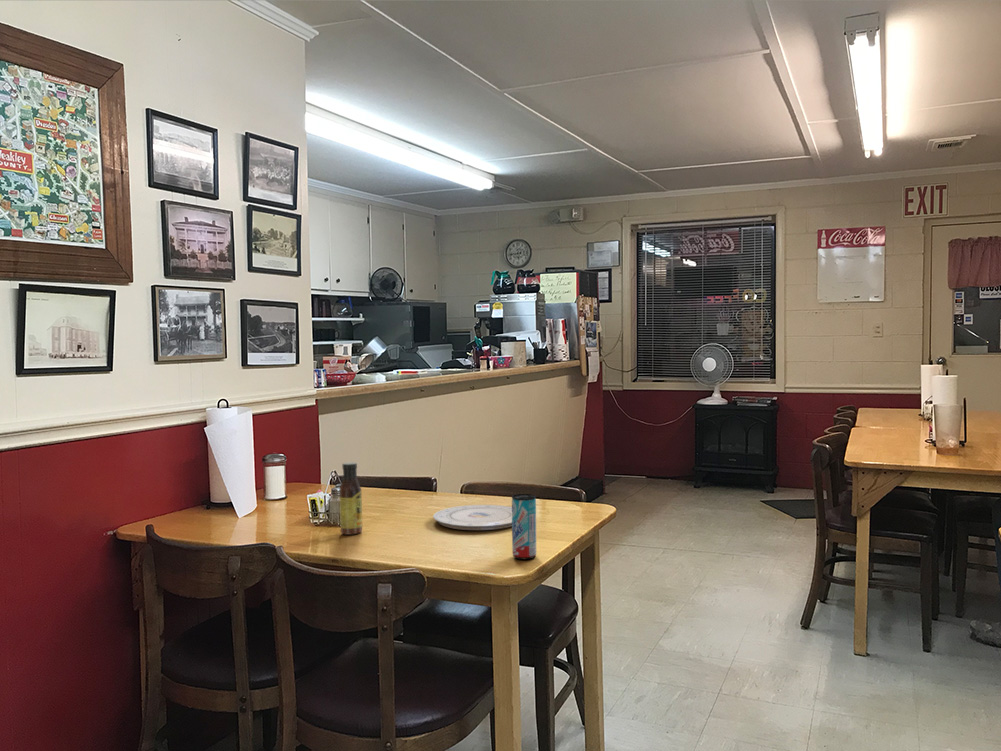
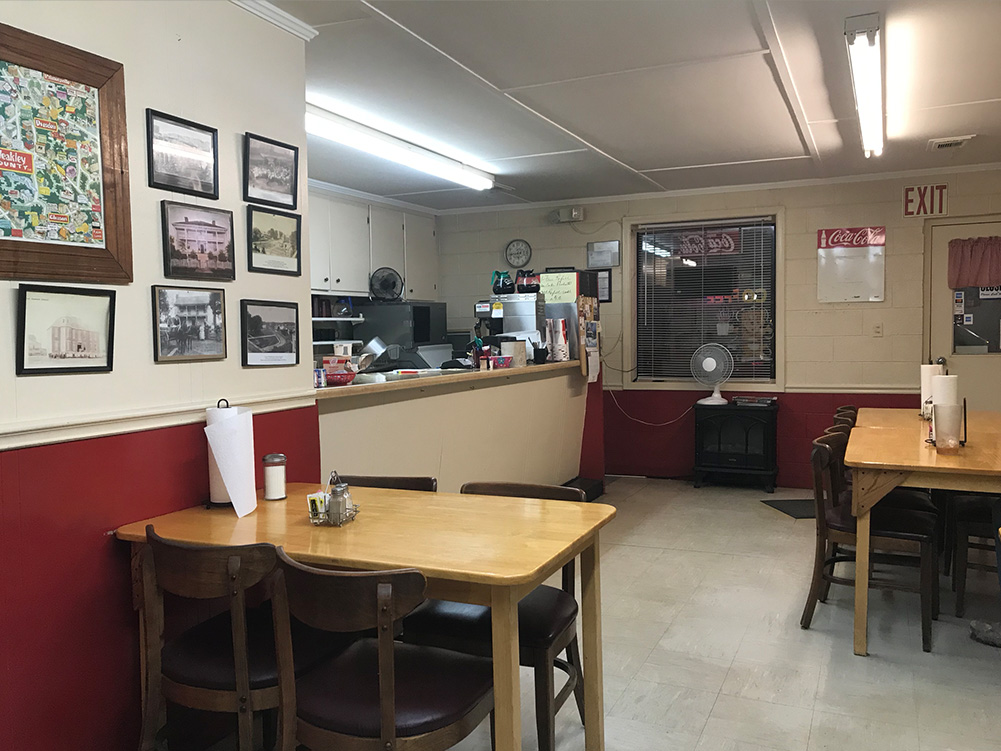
- plate [432,504,512,531]
- sauce bottle [338,461,363,536]
- beverage can [511,493,538,560]
